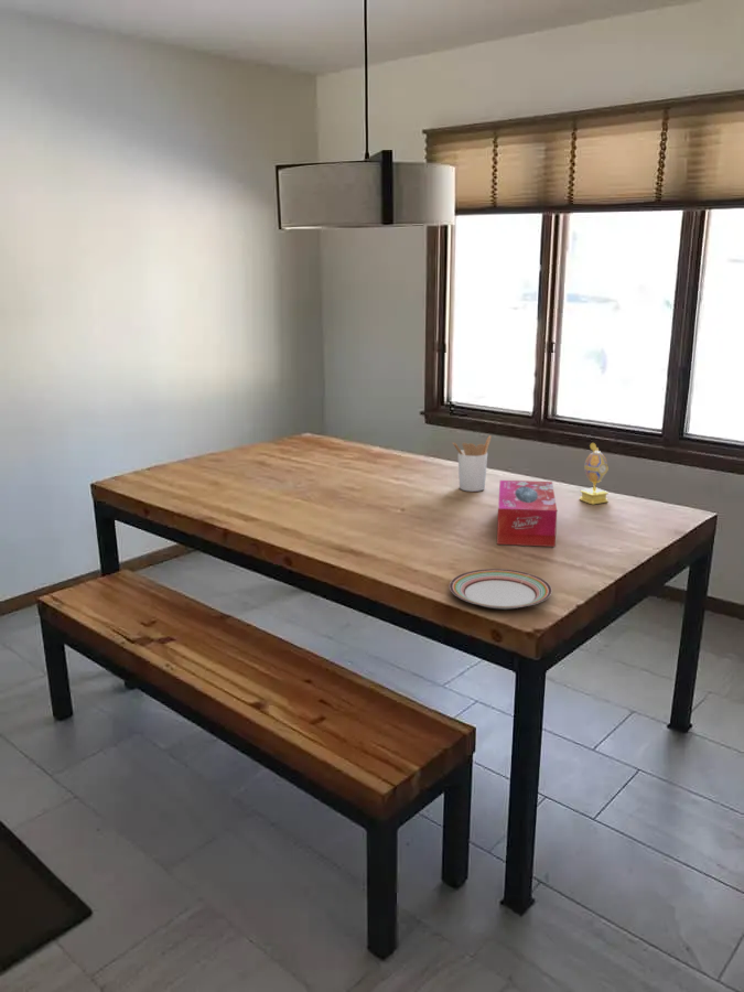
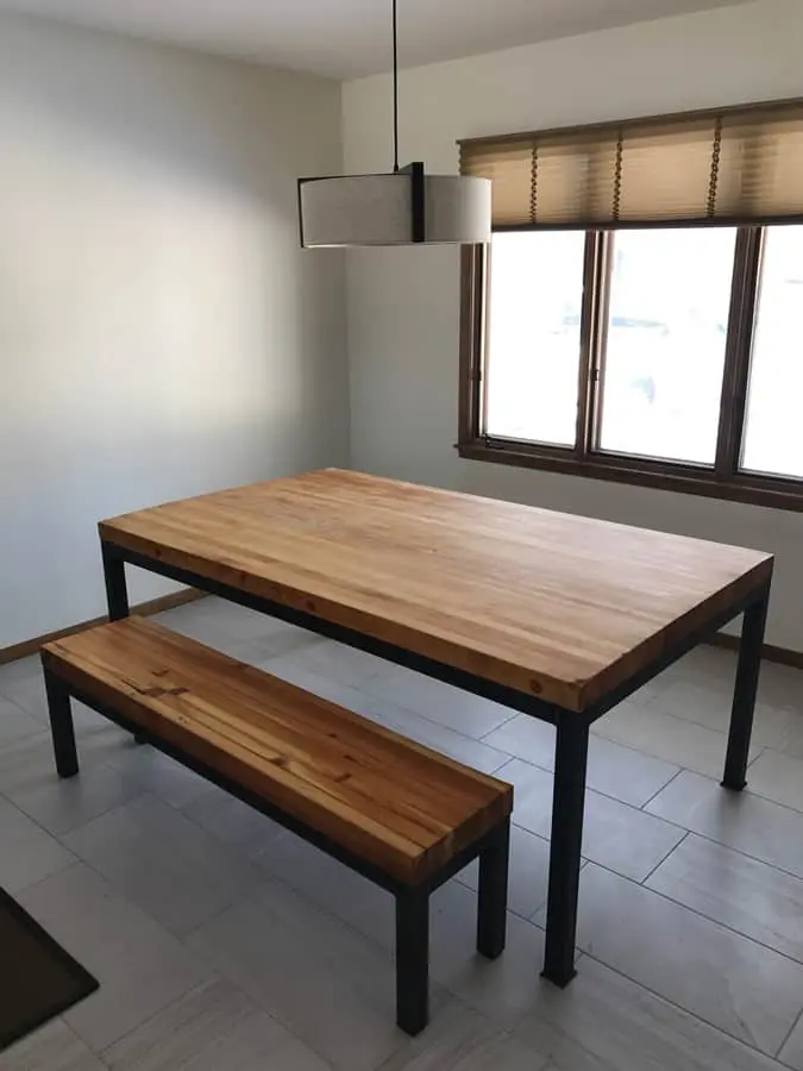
- decorative egg [579,442,610,505]
- plate [449,568,553,611]
- utensil holder [452,434,493,493]
- tissue box [496,479,558,548]
